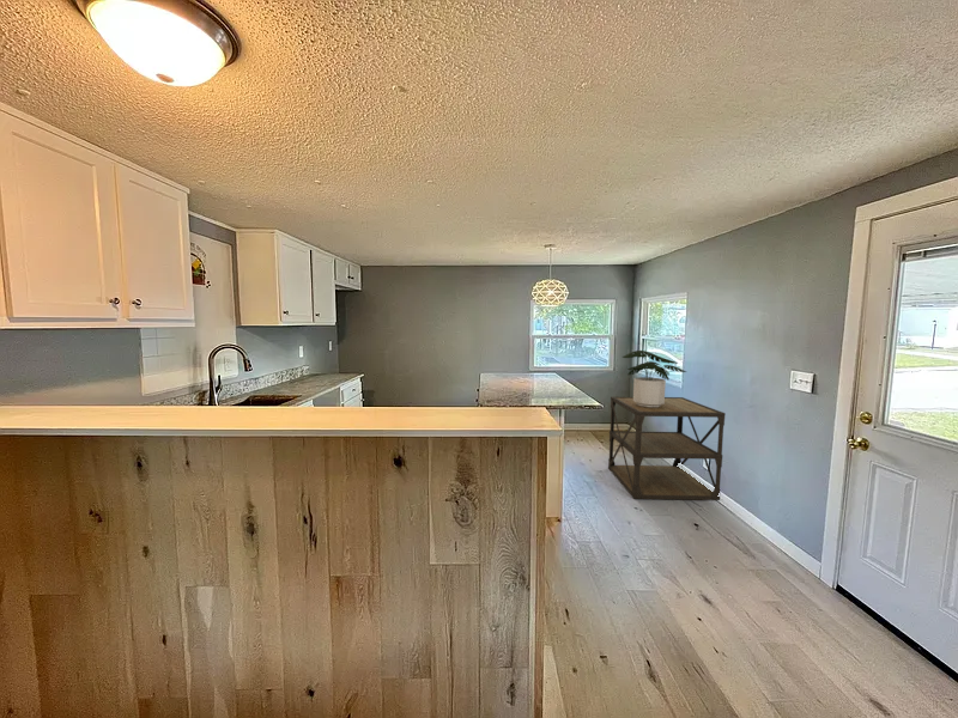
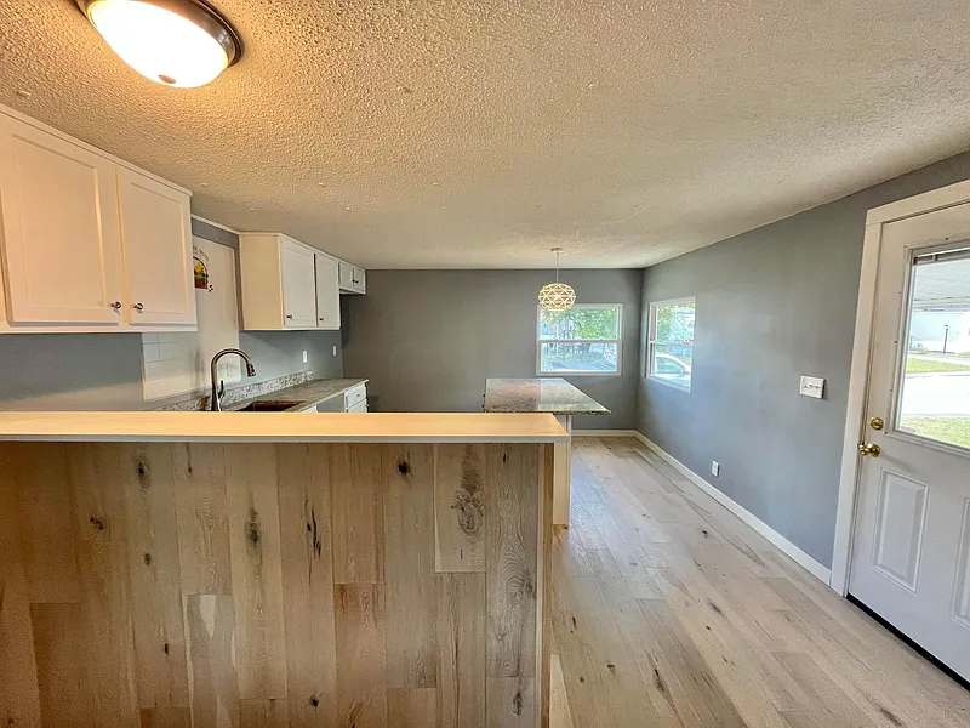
- potted plant [622,349,687,407]
- shelving unit [607,395,727,501]
